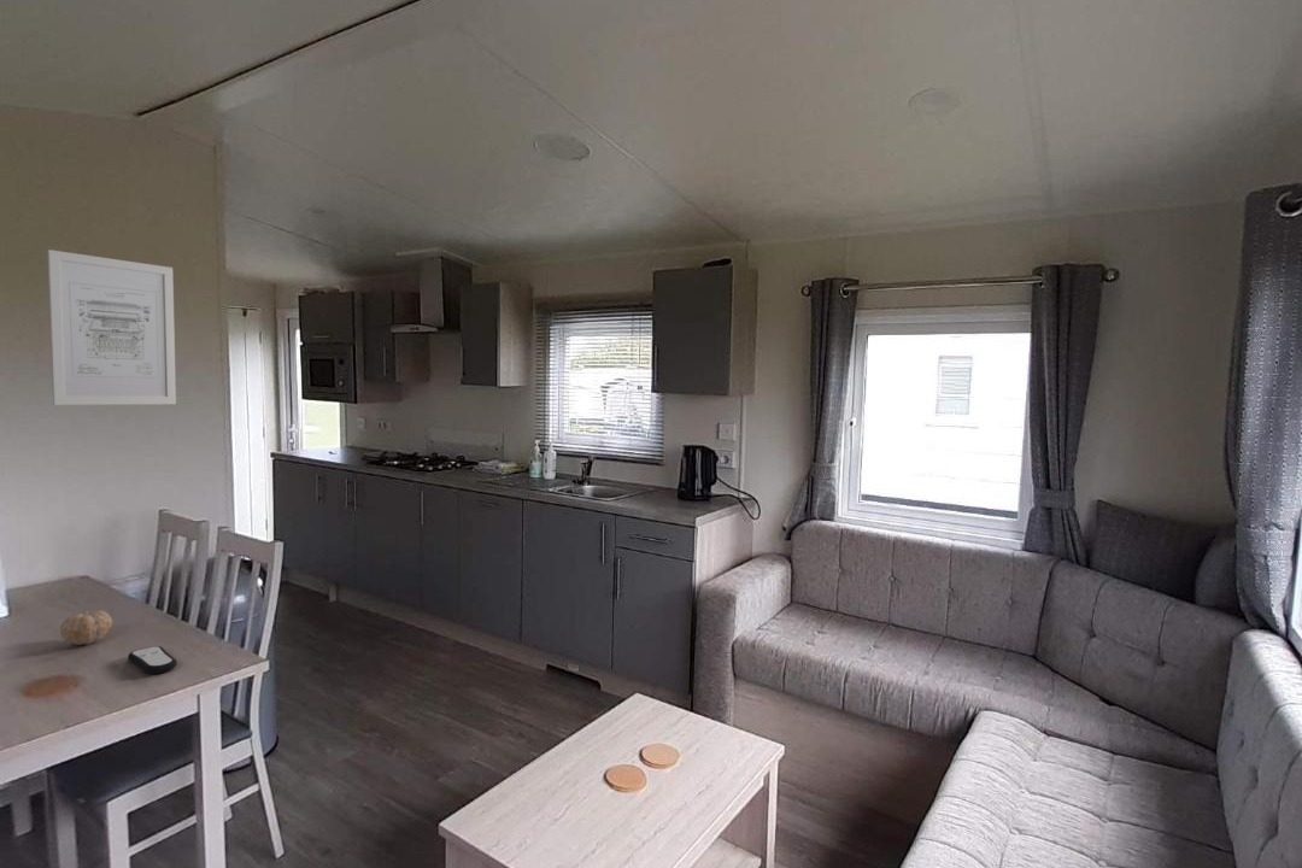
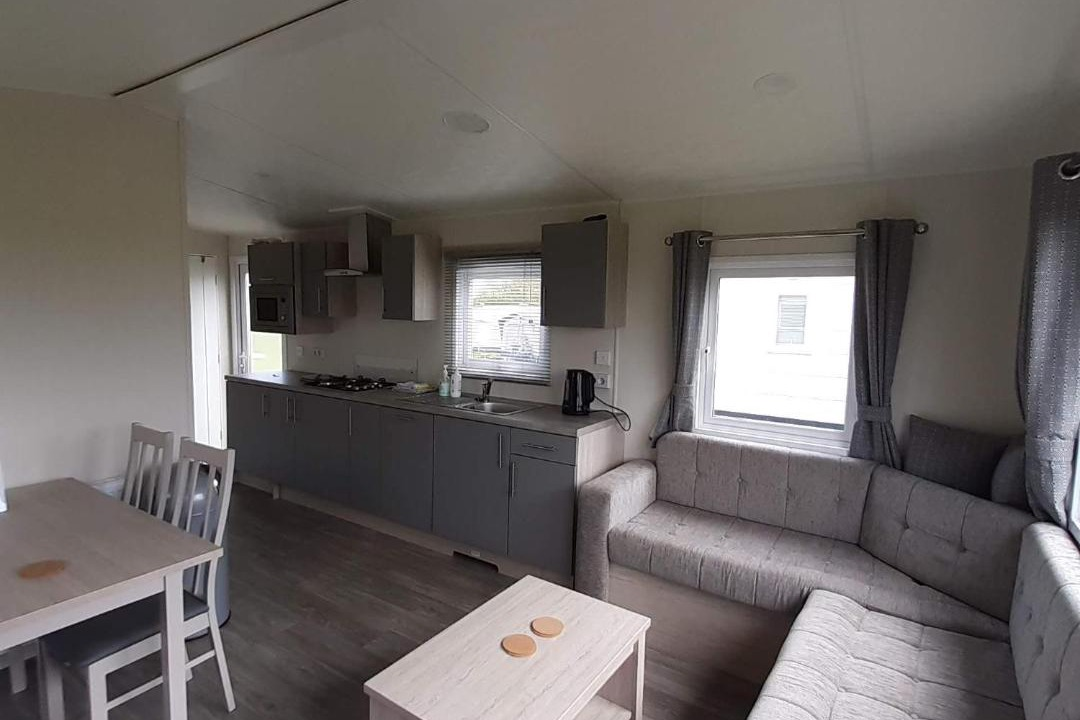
- fruit [59,609,113,646]
- remote control [127,645,178,675]
- wall art [47,248,177,406]
